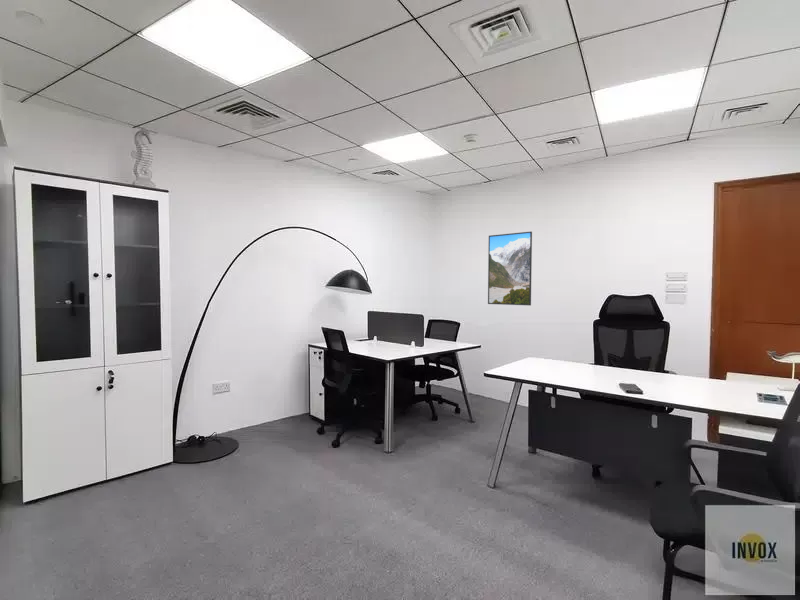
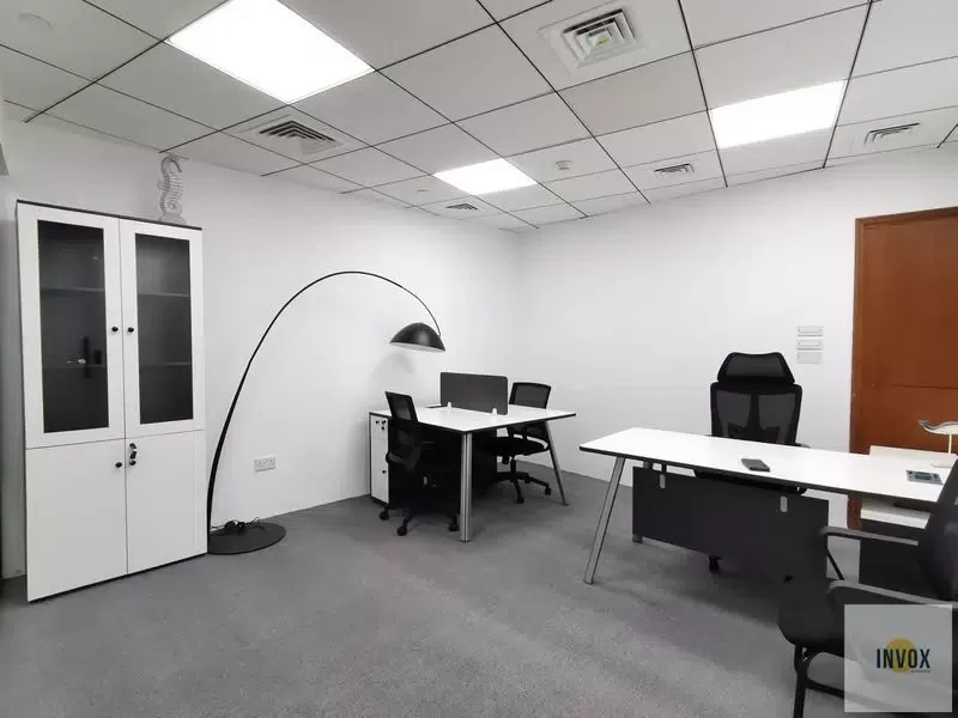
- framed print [487,231,533,306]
